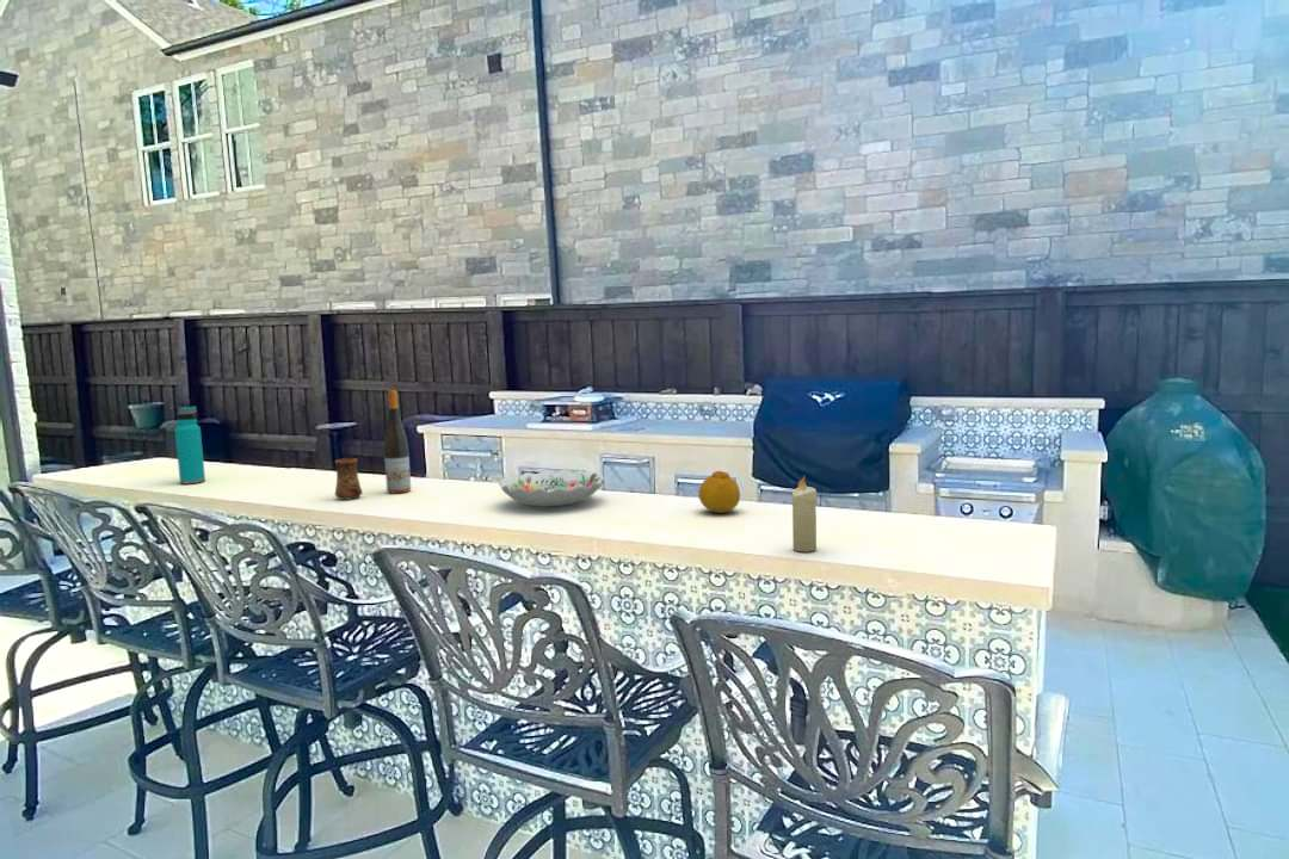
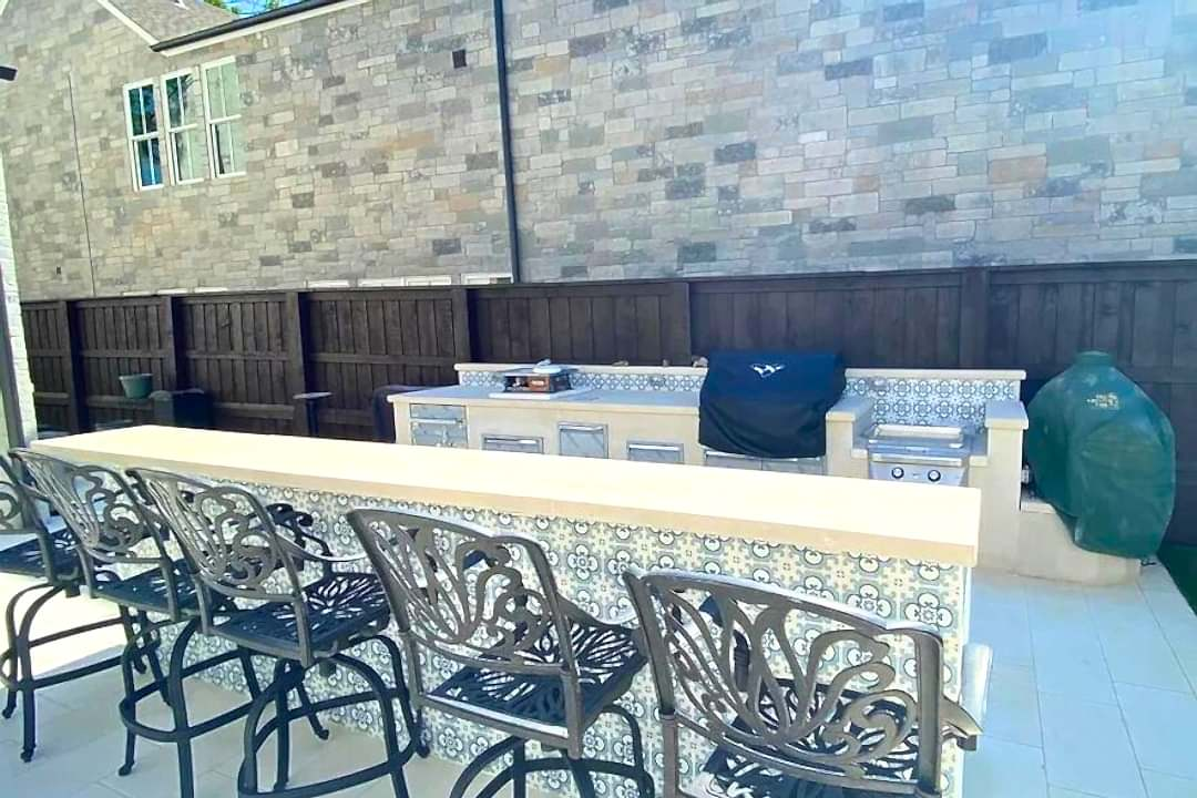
- decorative bowl [498,469,606,507]
- fruit [697,470,741,514]
- water bottle [174,406,206,484]
- candle [790,475,819,554]
- cup [334,457,364,501]
- wine bottle [383,389,412,495]
